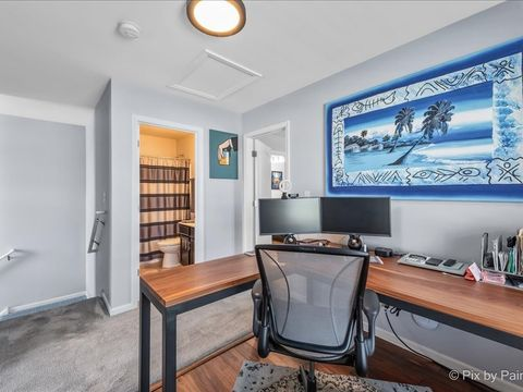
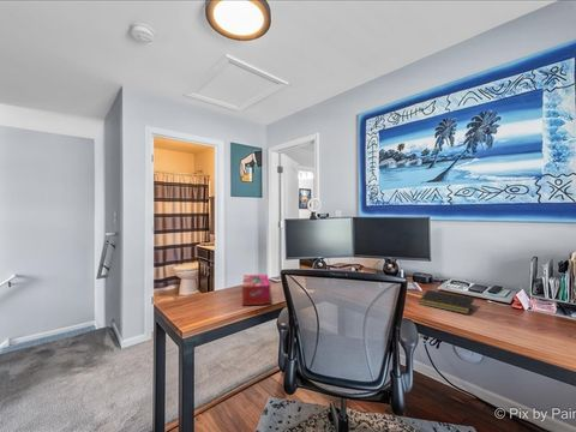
+ notepad [418,289,475,316]
+ tissue box [241,274,271,306]
